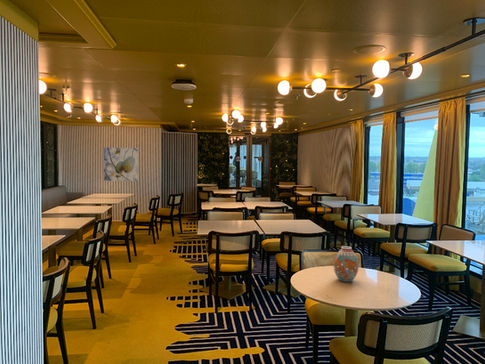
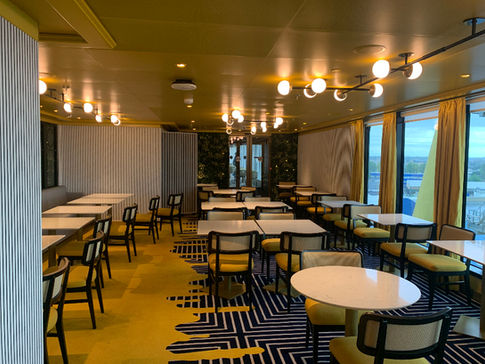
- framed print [103,146,139,182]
- vase [332,245,360,283]
